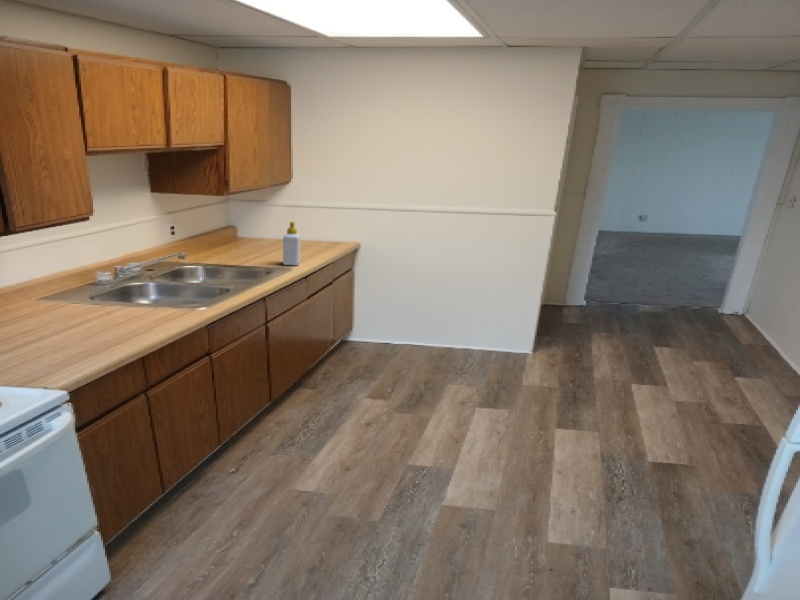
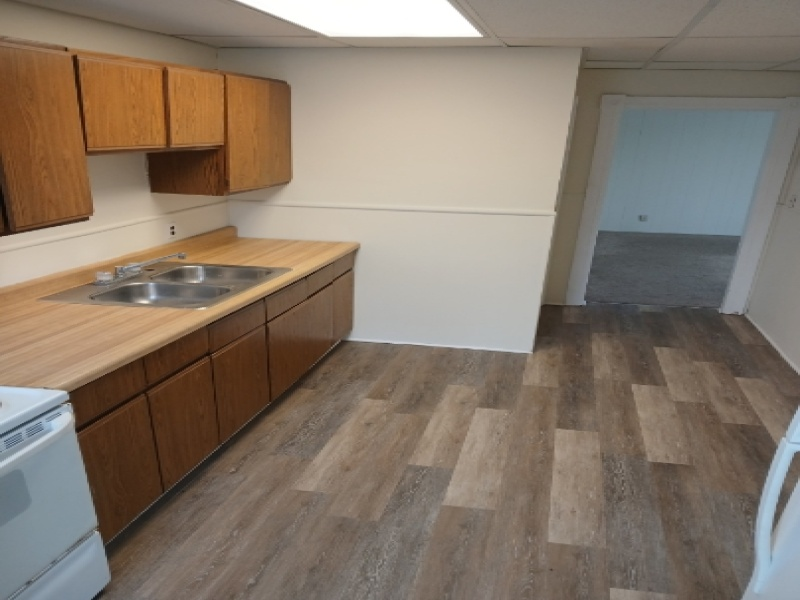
- soap bottle [282,220,301,267]
